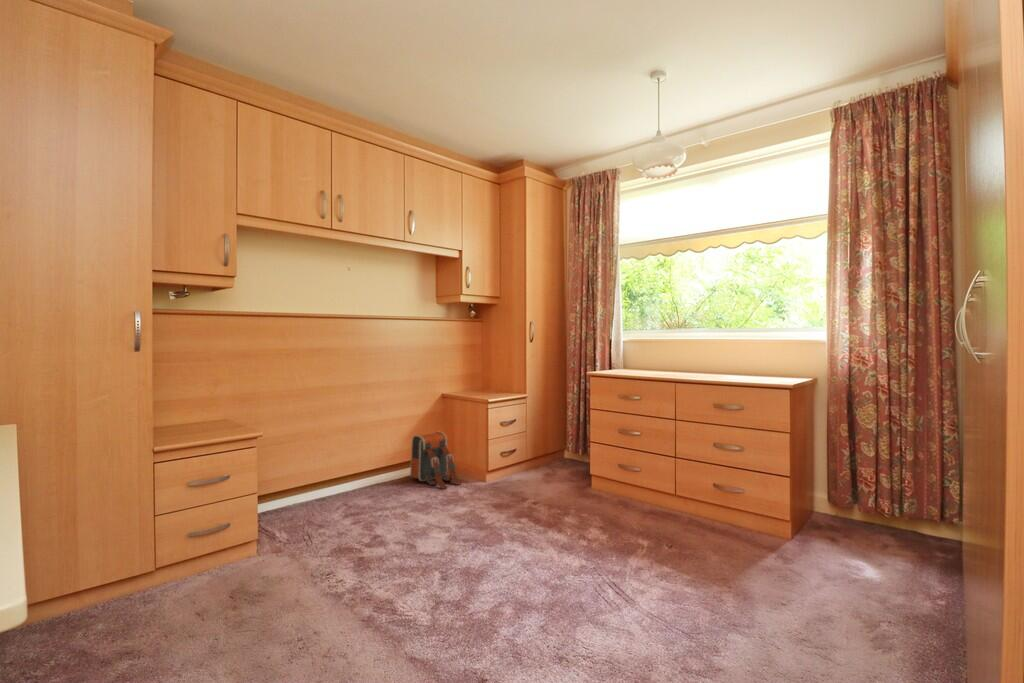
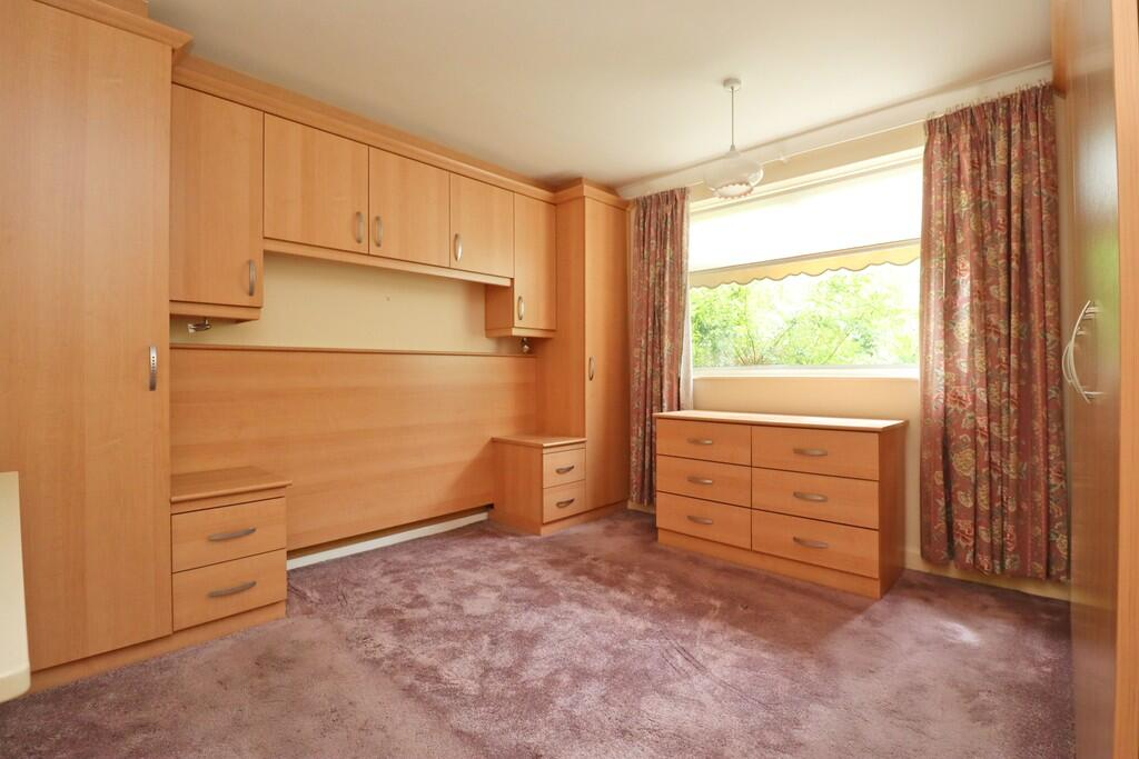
- backpack [409,431,463,490]
